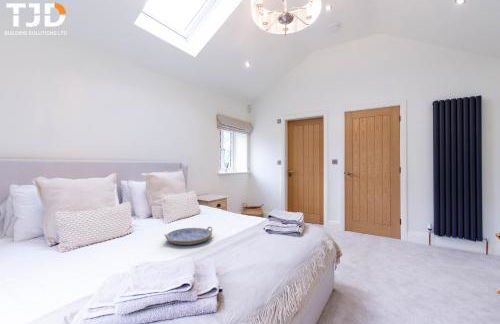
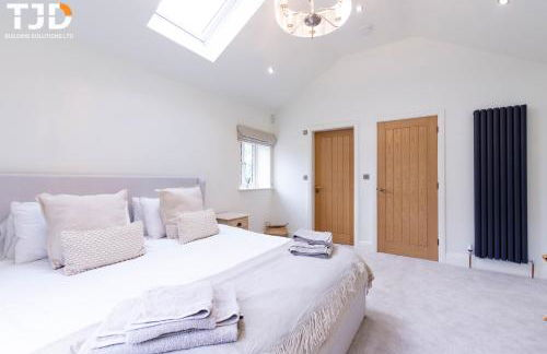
- serving tray [164,226,213,246]
